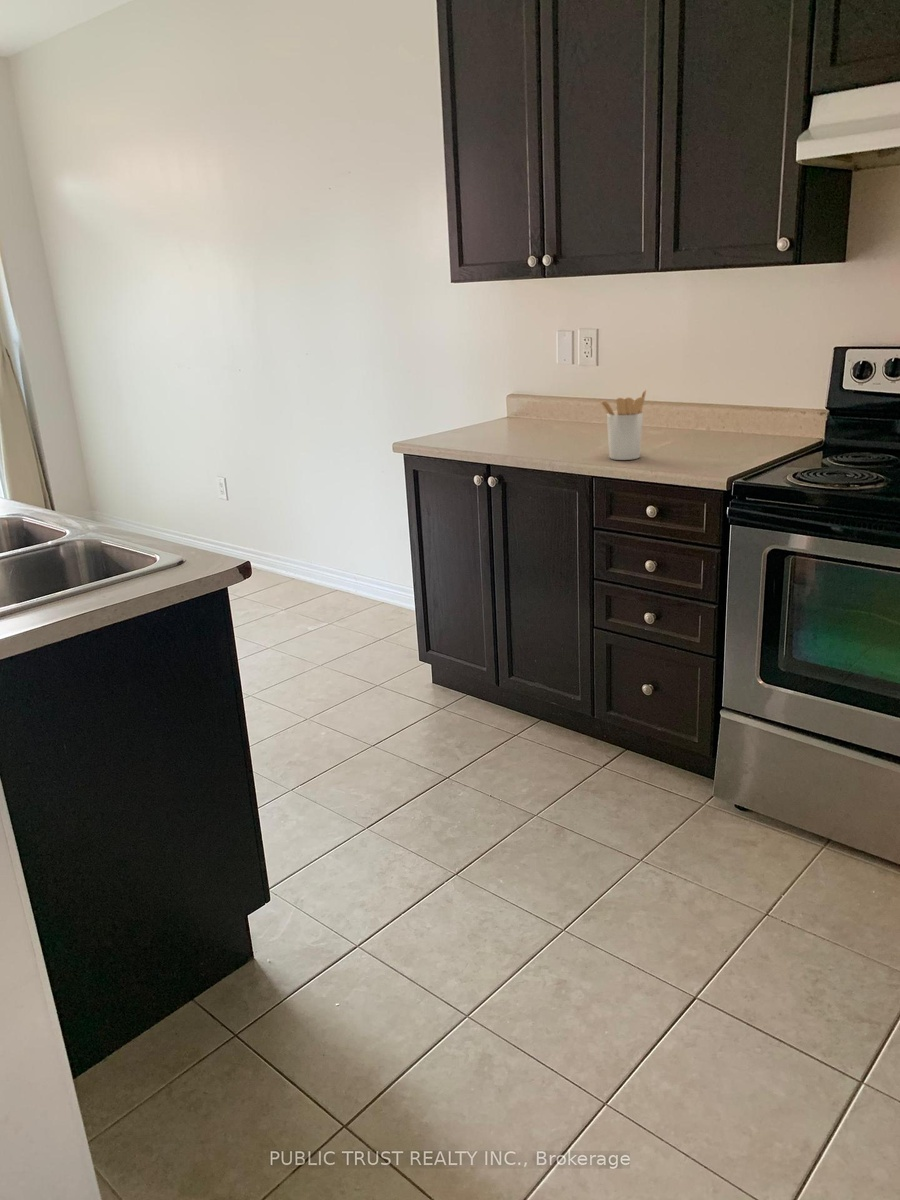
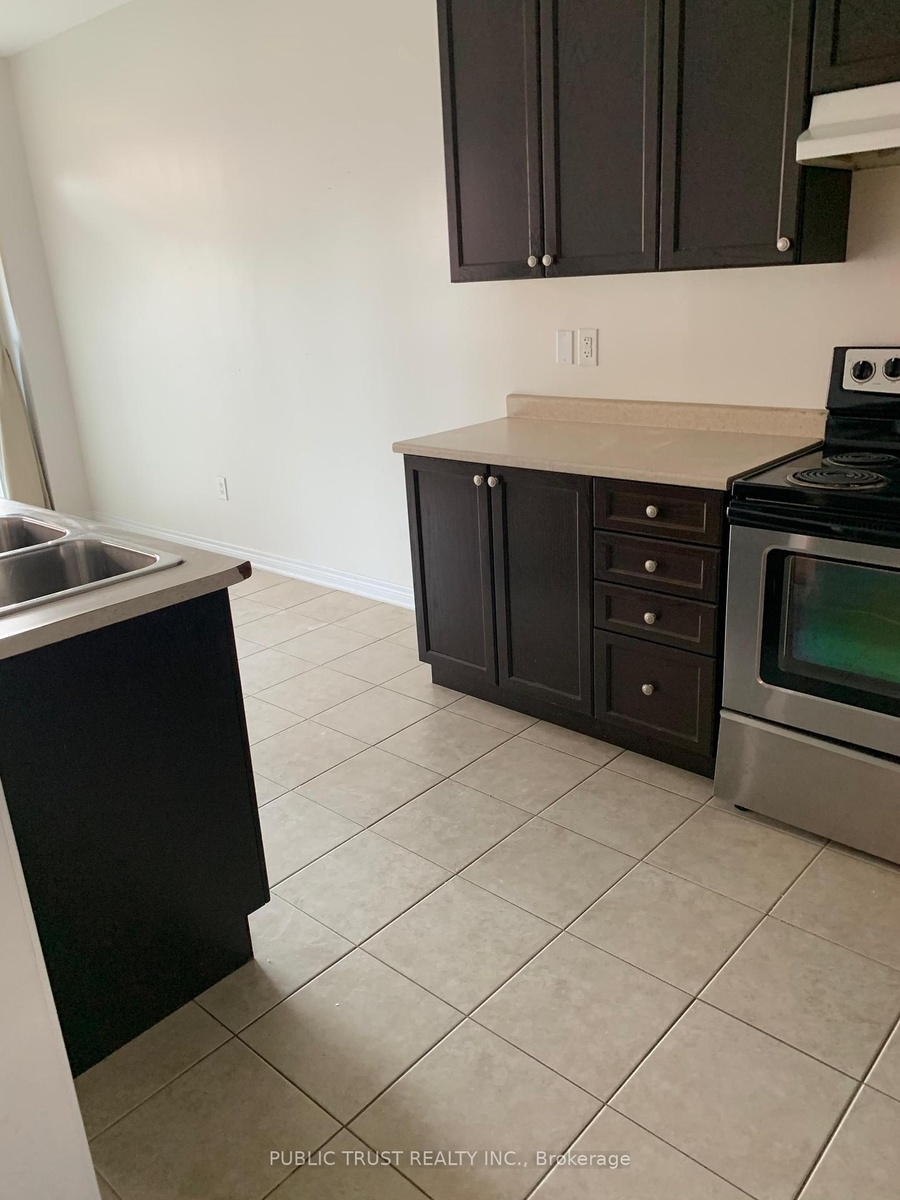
- utensil holder [599,388,647,461]
